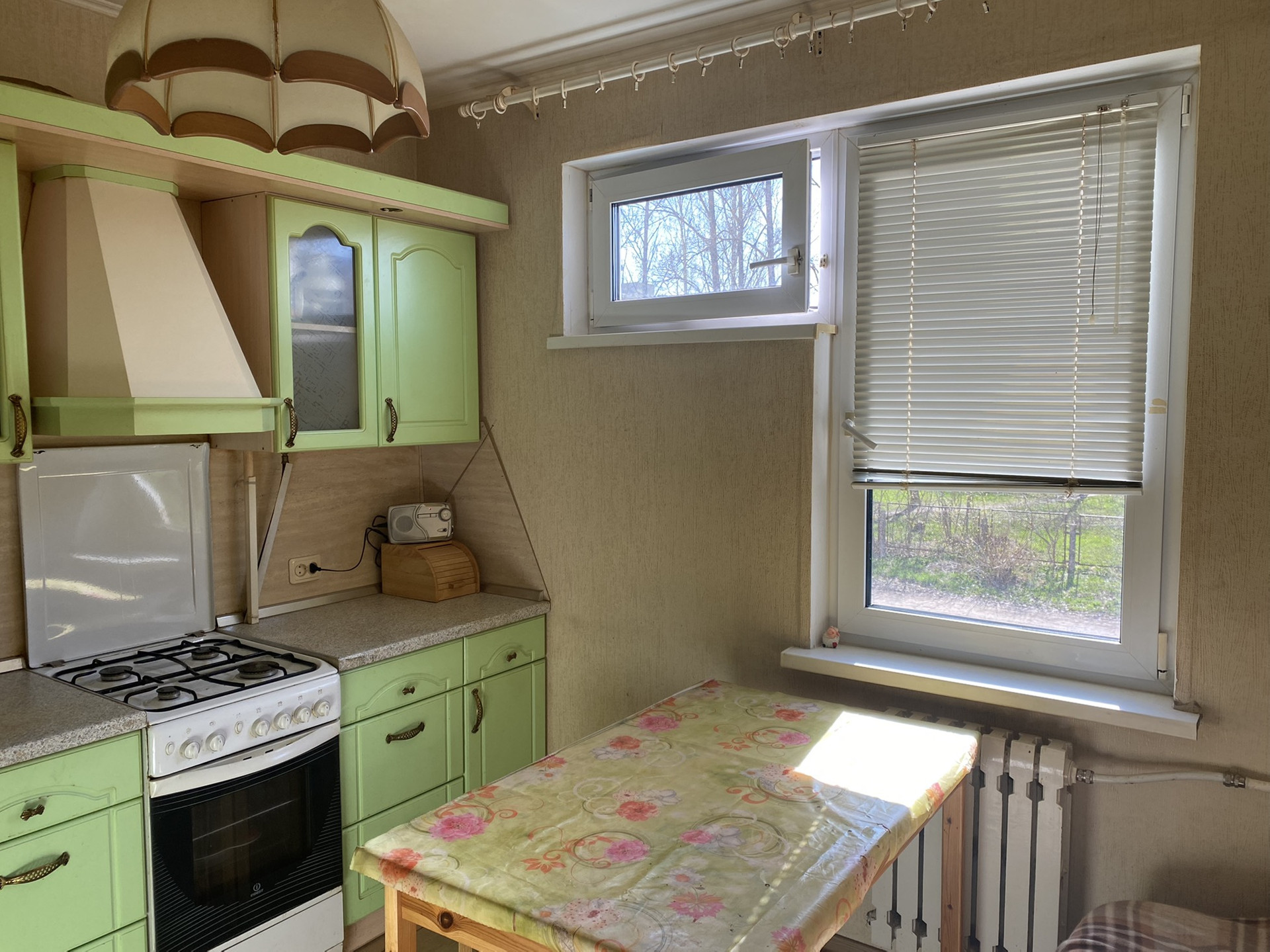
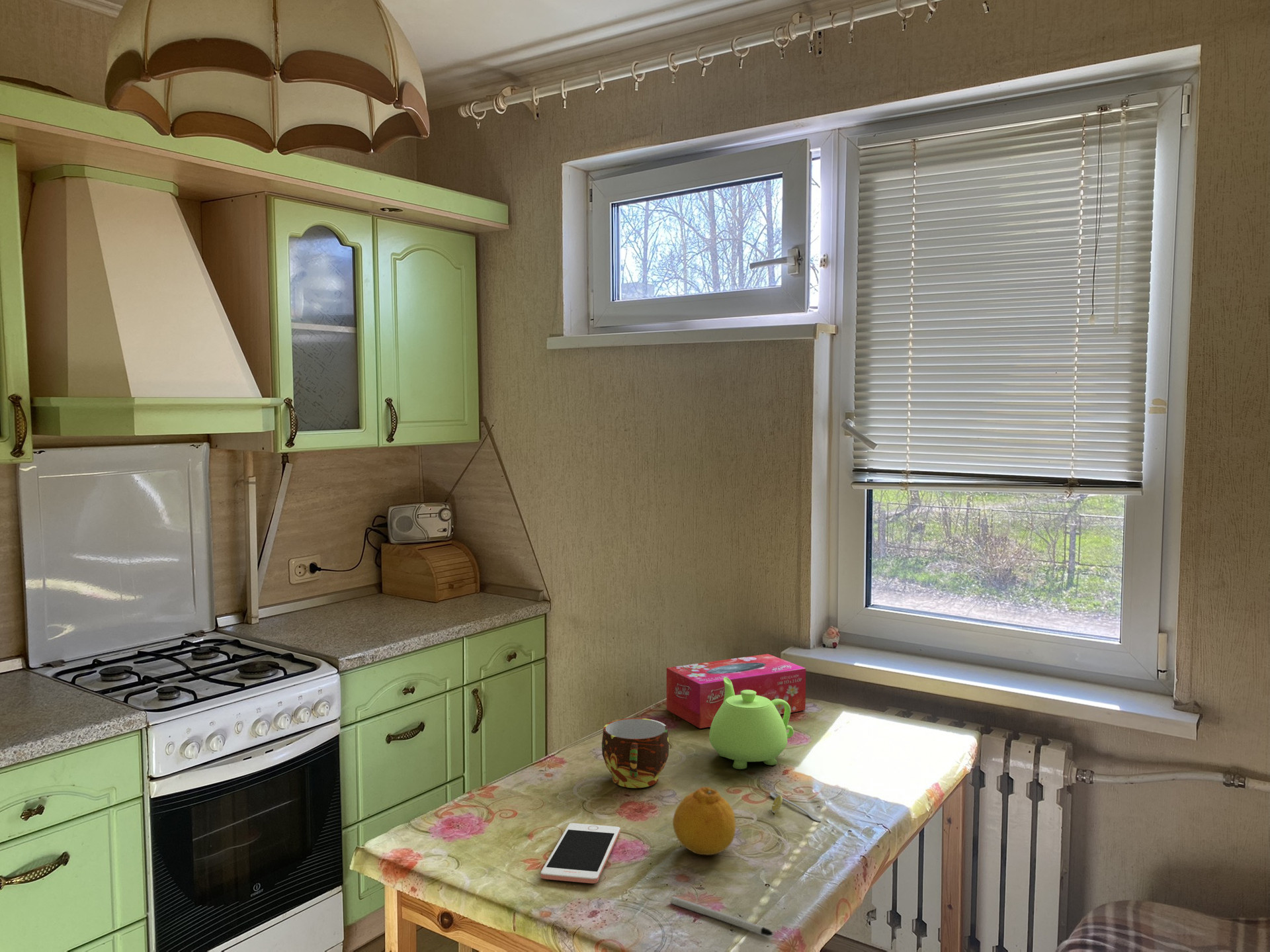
+ tissue box [666,654,806,729]
+ pen [670,896,775,937]
+ fruit [672,787,736,855]
+ cell phone [540,822,620,884]
+ teapot [708,677,794,770]
+ cup [601,717,669,789]
+ spoon [769,792,822,823]
